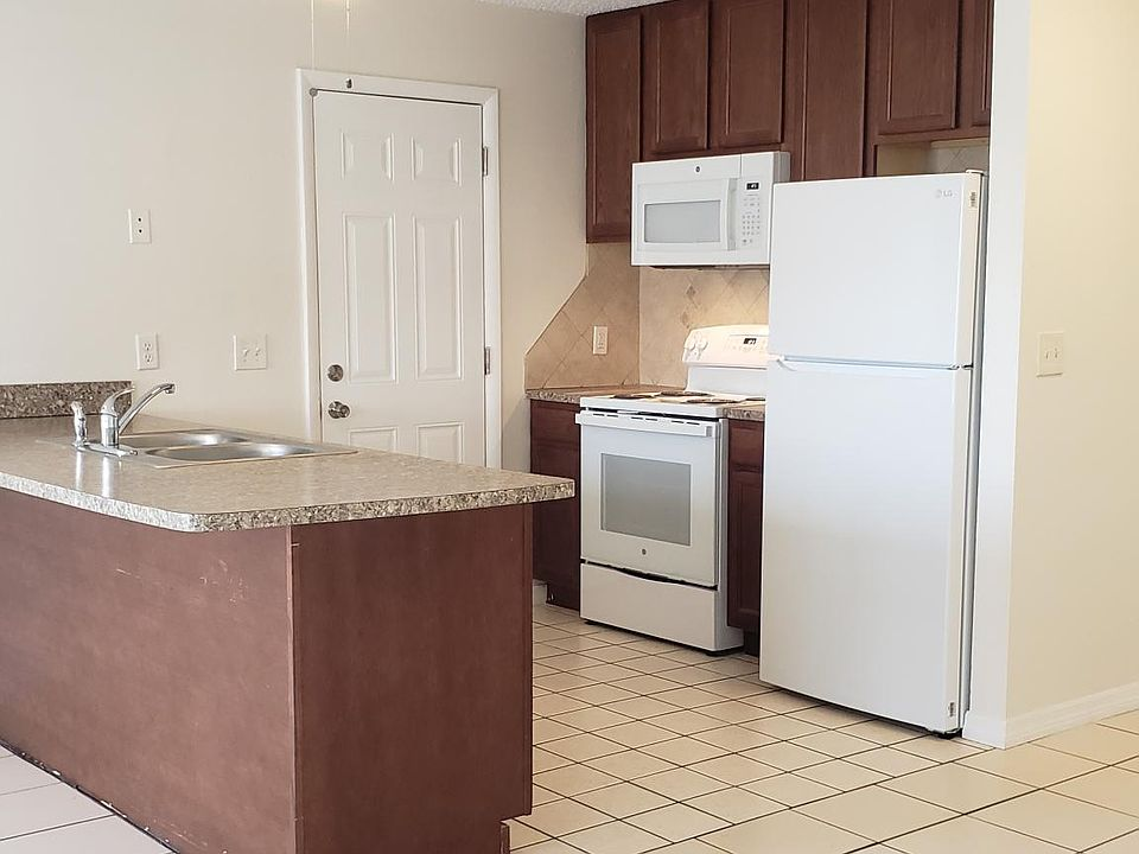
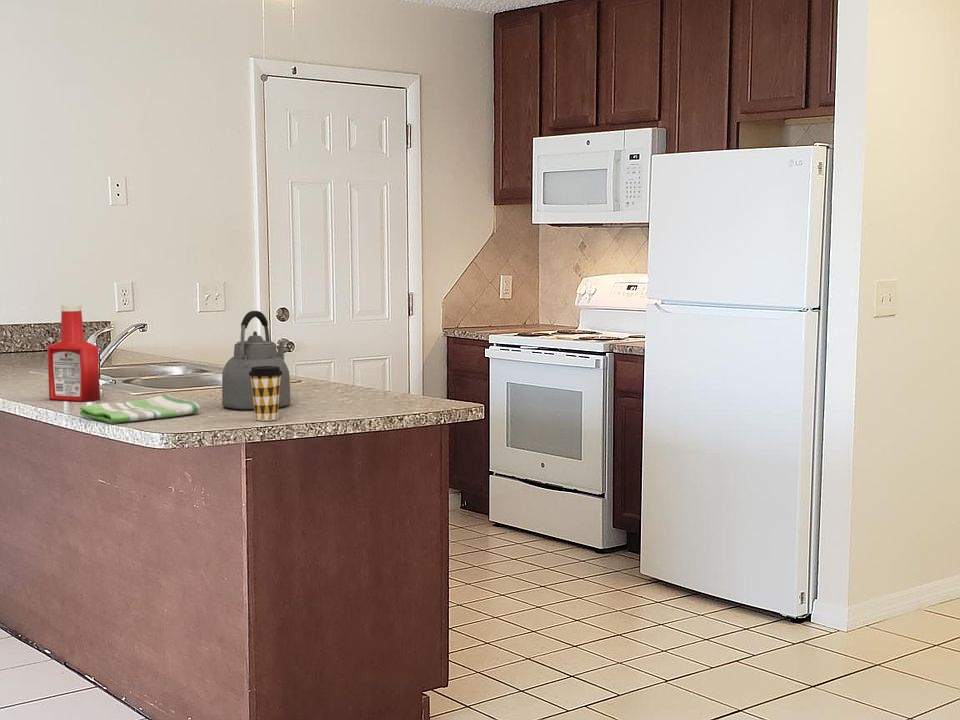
+ dish towel [79,393,201,424]
+ soap bottle [46,303,101,402]
+ coffee cup [249,366,283,422]
+ kettle [221,310,292,410]
